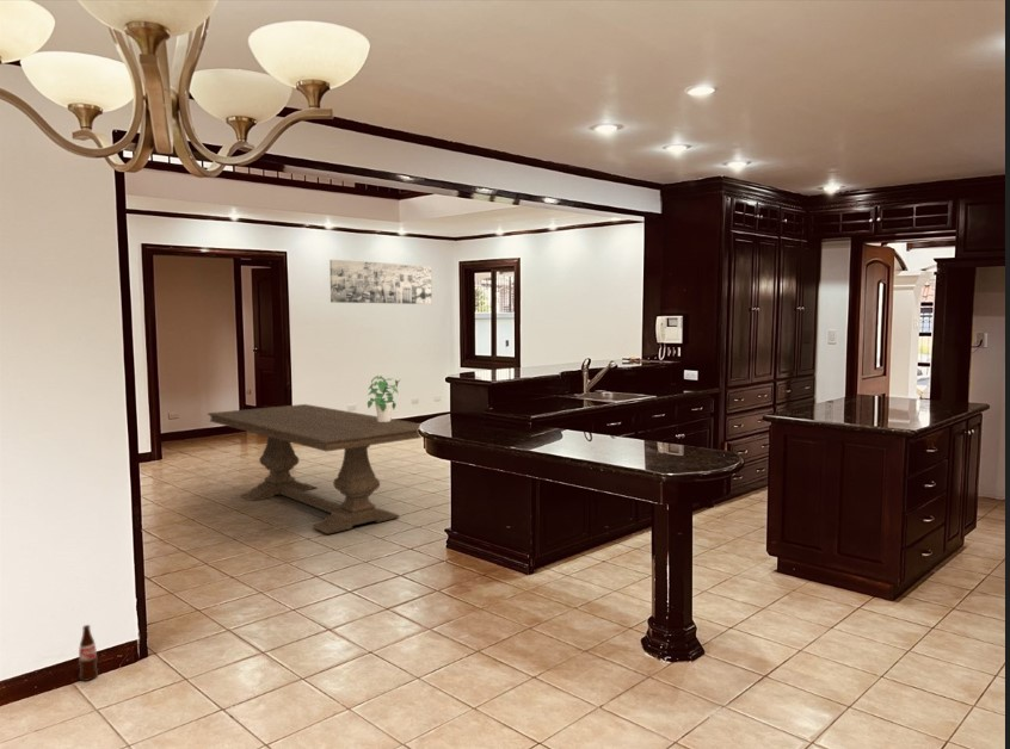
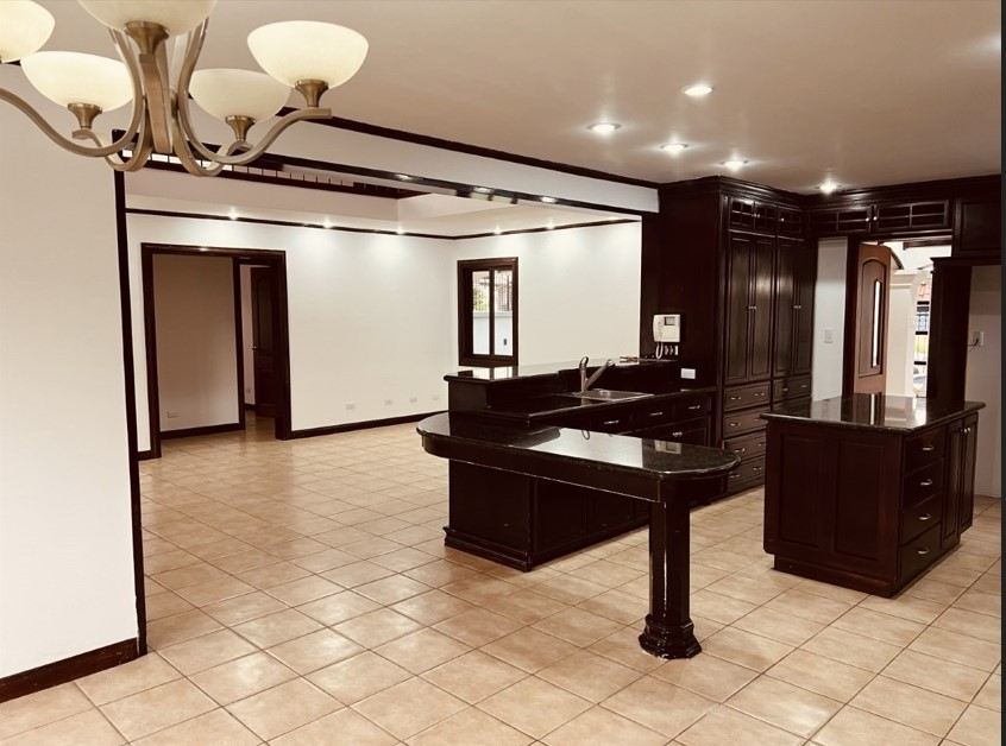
- potted plant [367,374,401,422]
- dining table [207,403,423,536]
- bottle [78,624,99,682]
- wall art [328,259,433,305]
